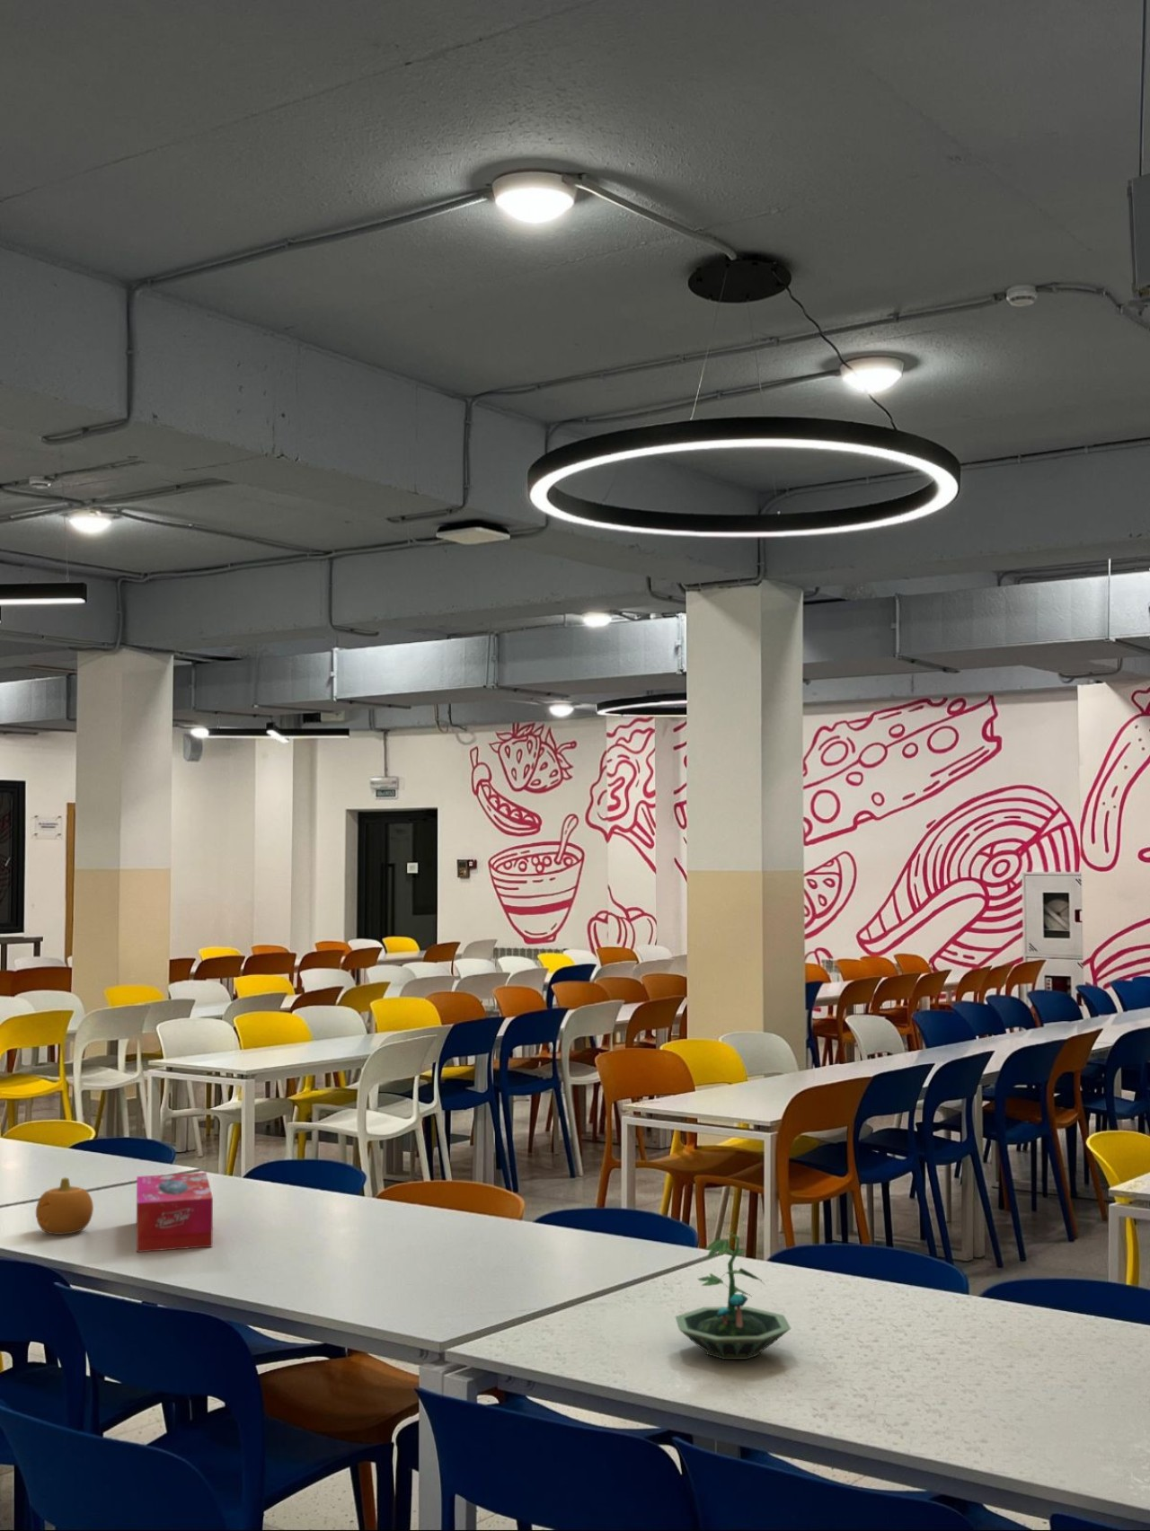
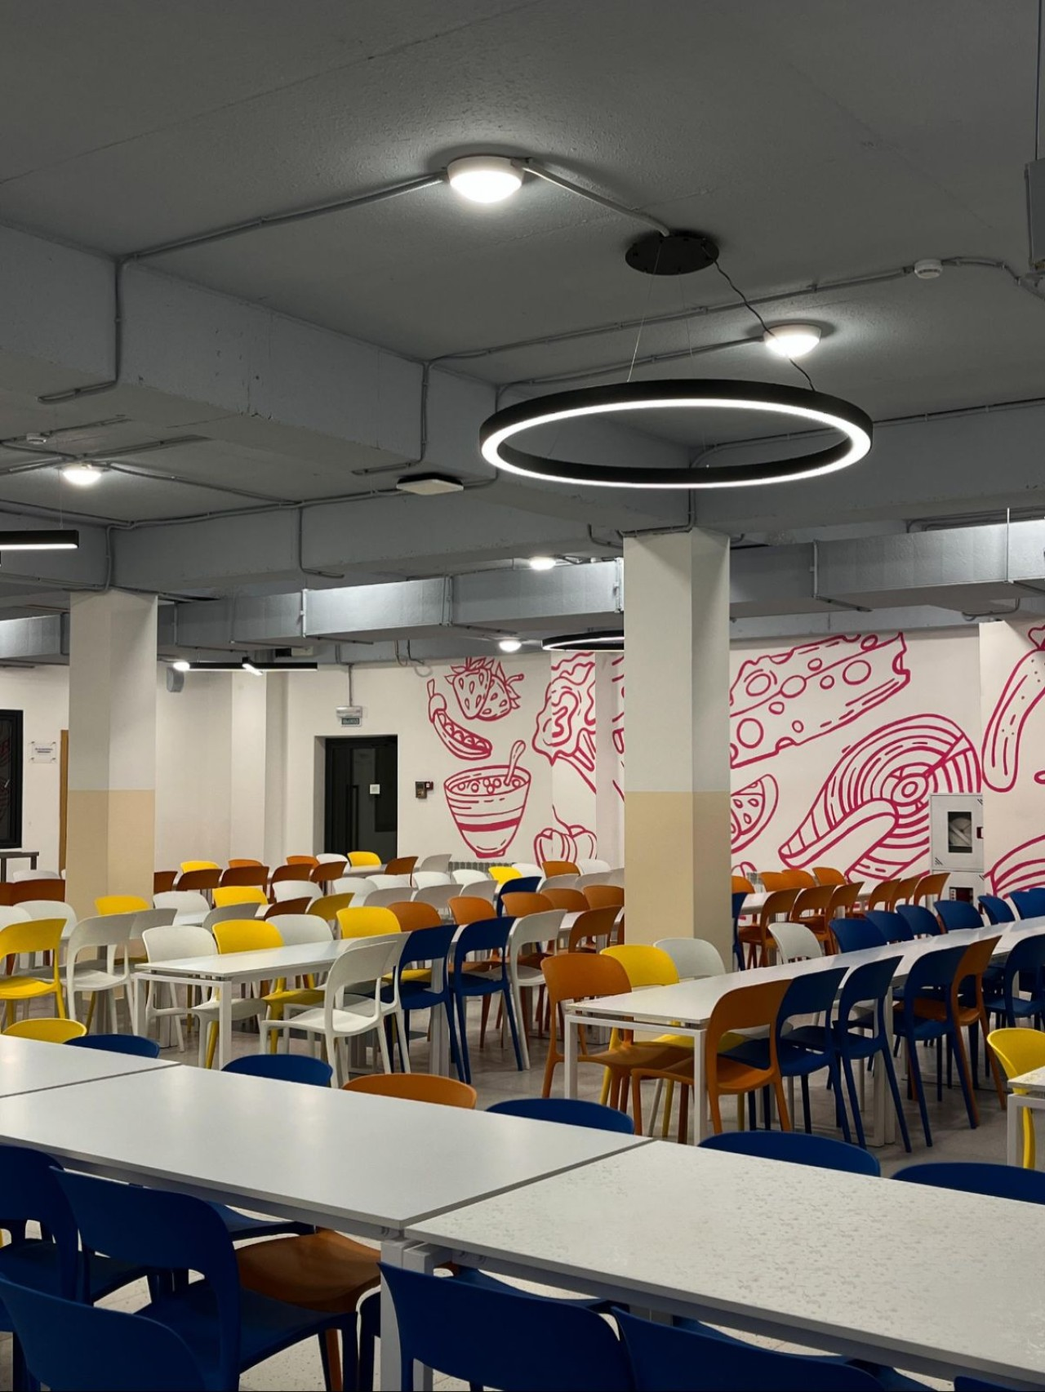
- fruit [35,1176,94,1235]
- tissue box [135,1172,214,1252]
- terrarium [675,1232,791,1361]
